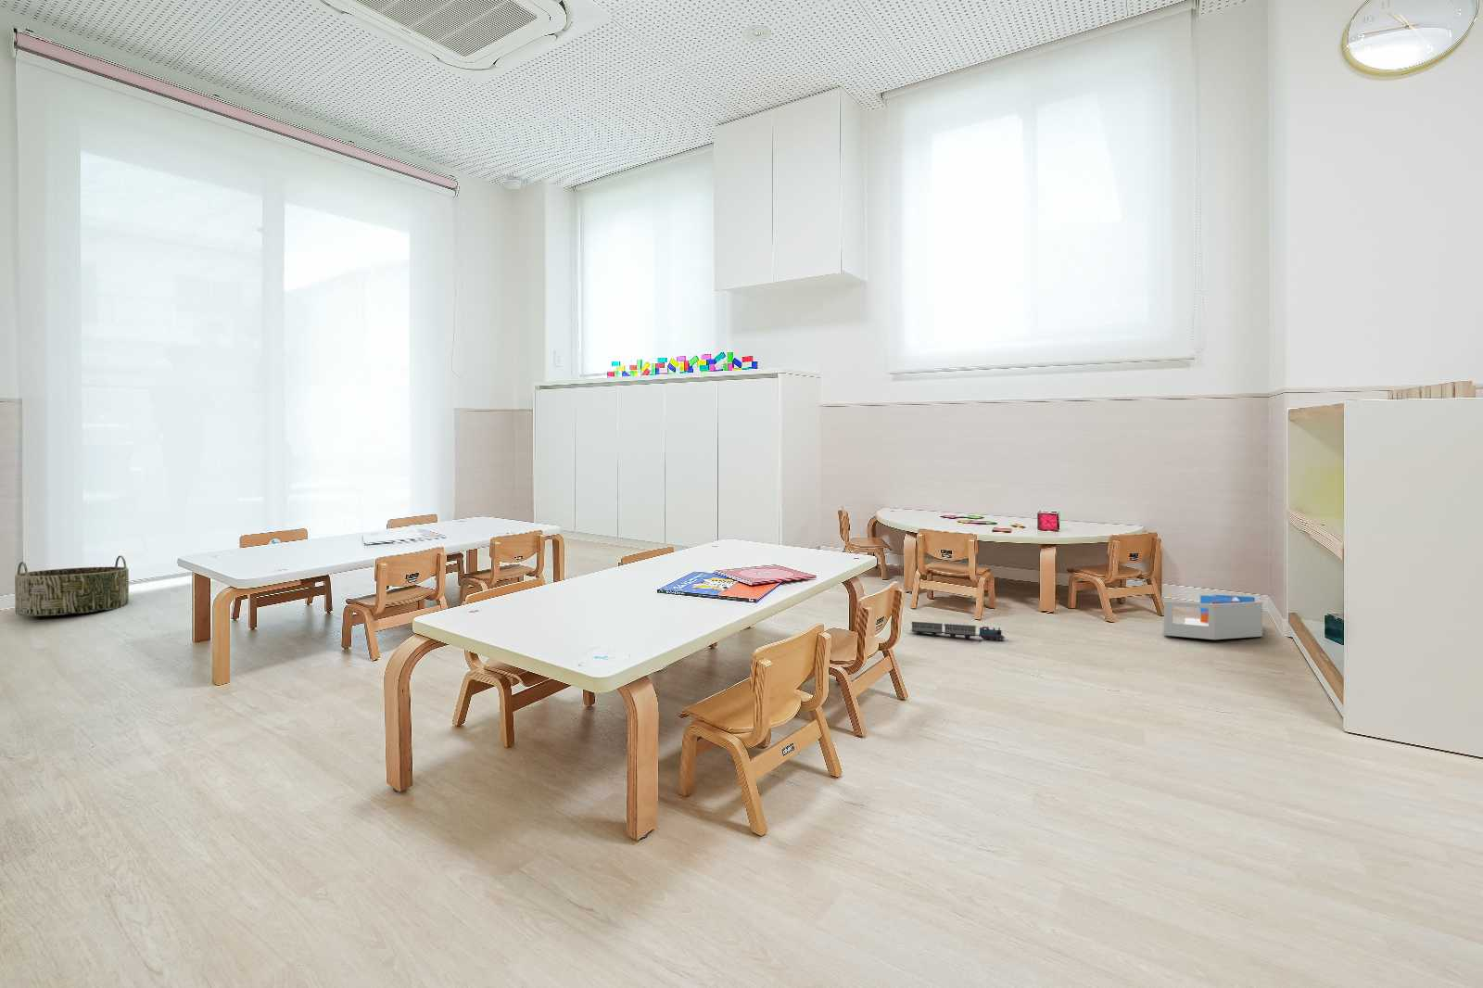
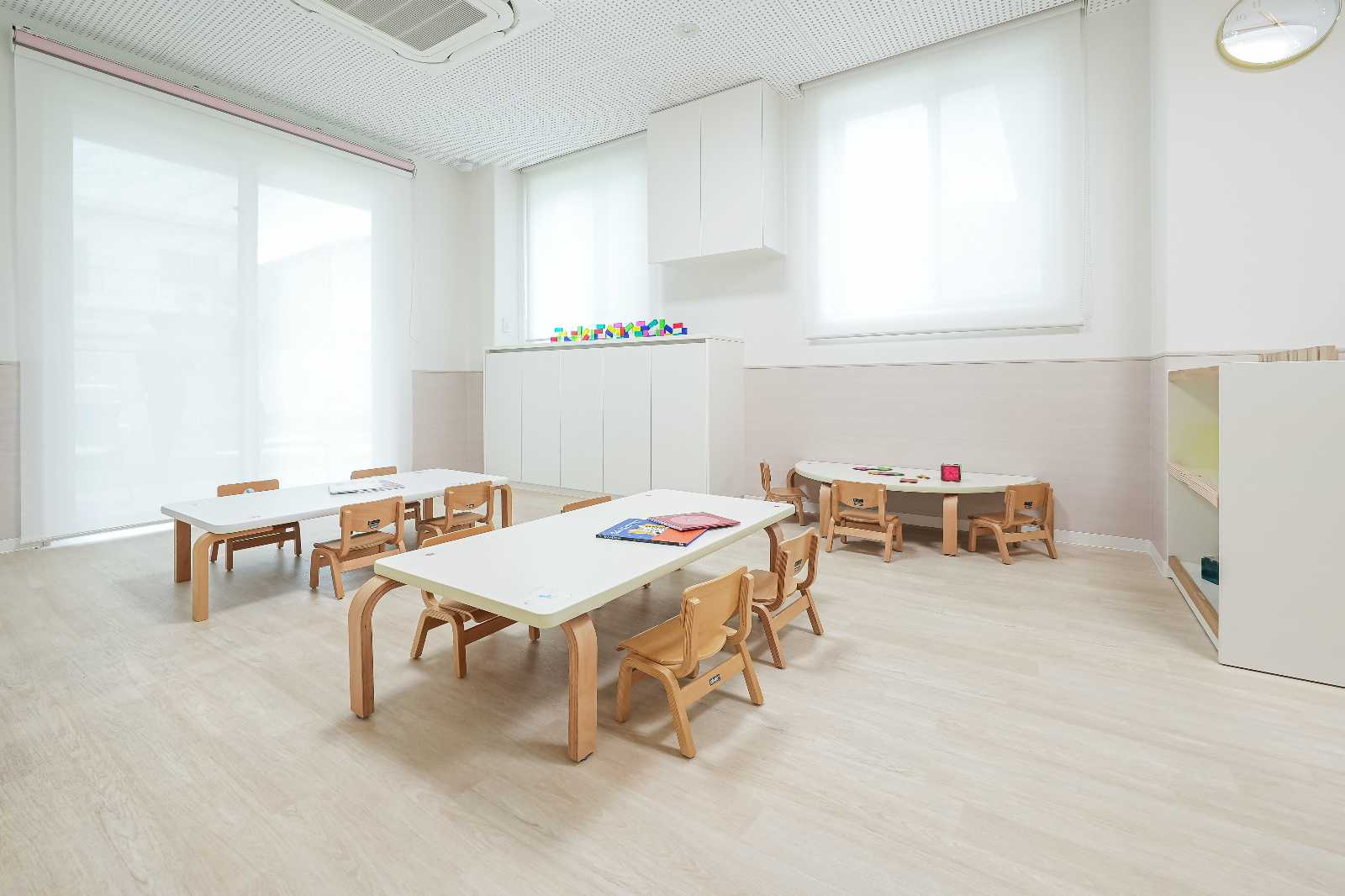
- storage bin [1163,594,1264,641]
- basket [14,555,130,616]
- toy train [910,621,1007,642]
